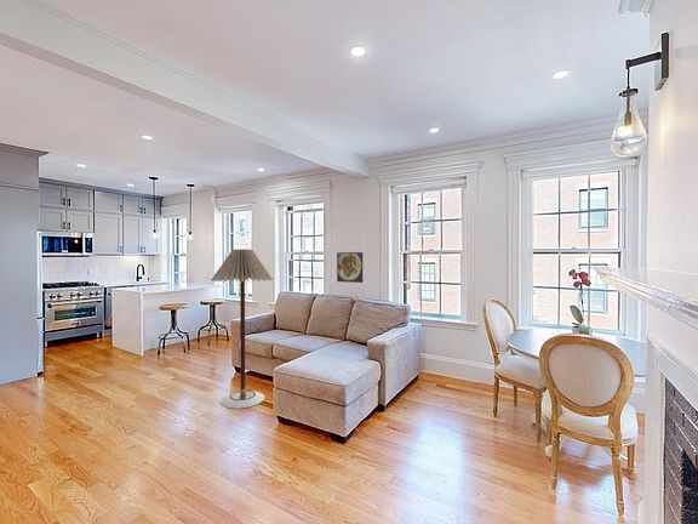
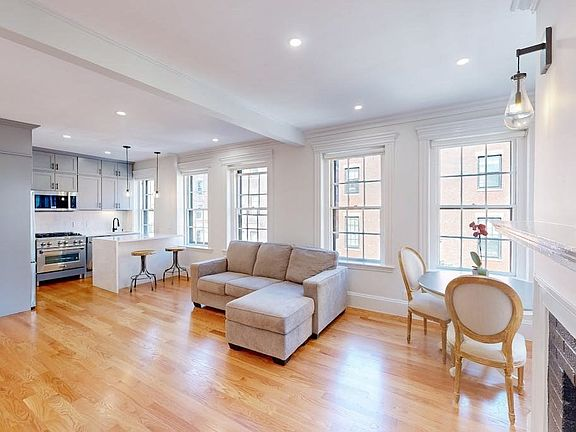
- floor lamp [210,247,274,410]
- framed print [336,251,364,284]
